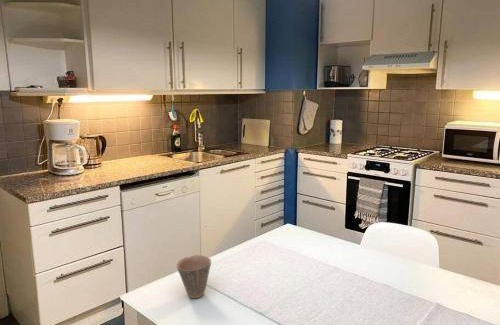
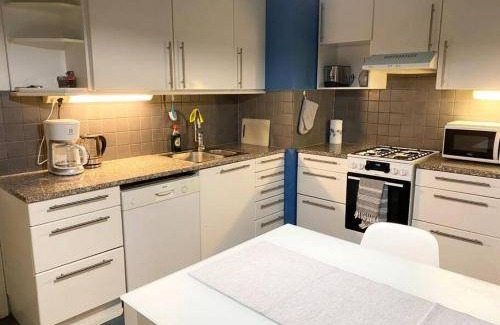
- cup [175,254,212,299]
